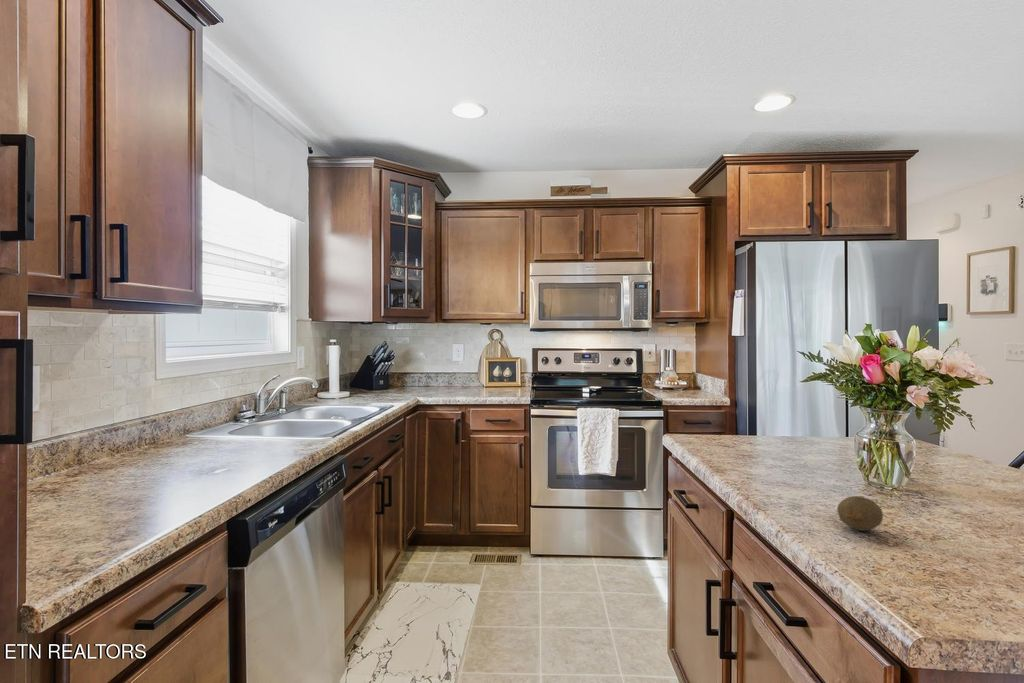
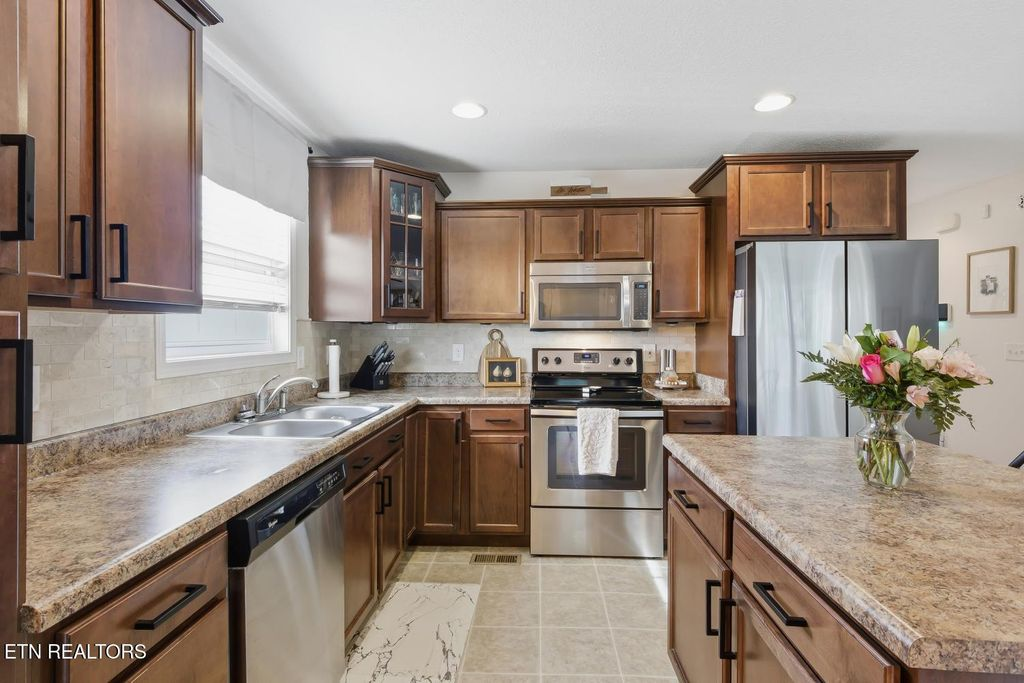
- fruit [836,495,884,532]
